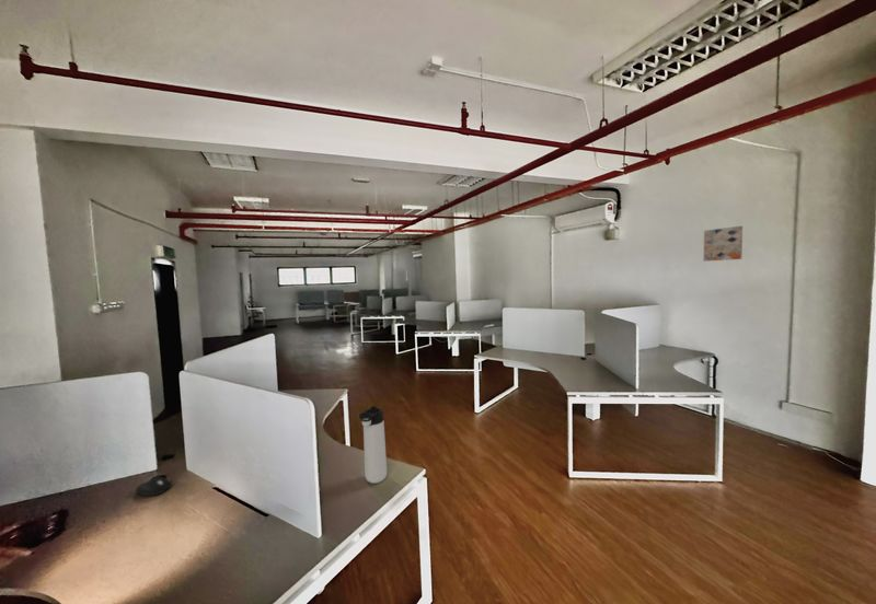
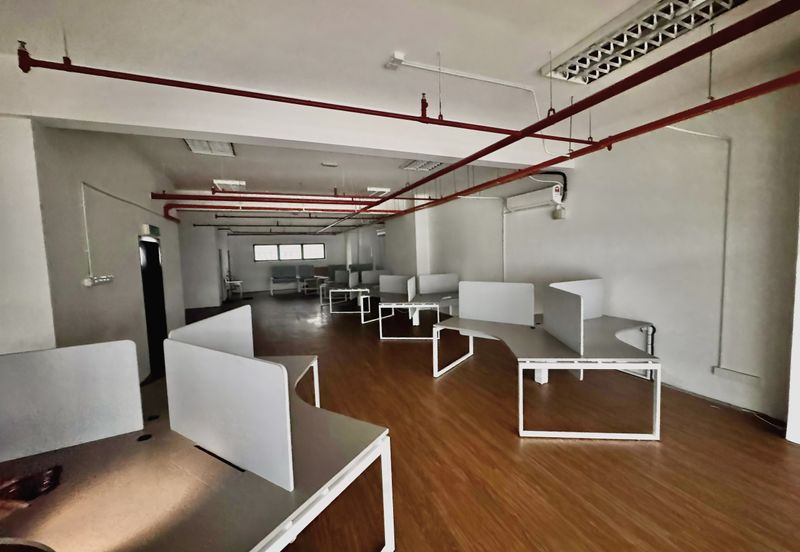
- thermos bottle [358,405,388,485]
- wall art [703,225,744,263]
- computer mouse [135,476,173,497]
